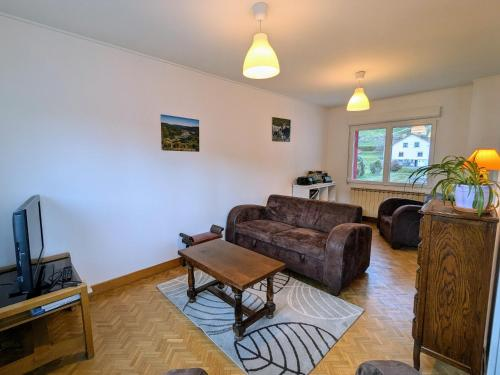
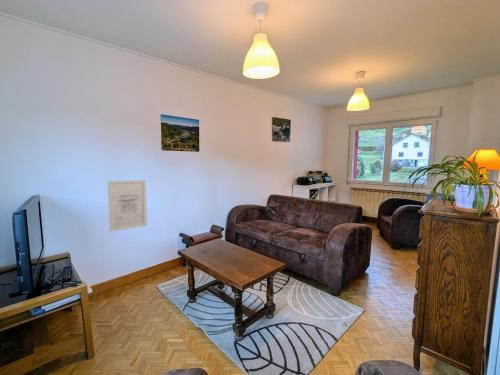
+ wall art [107,179,148,232]
